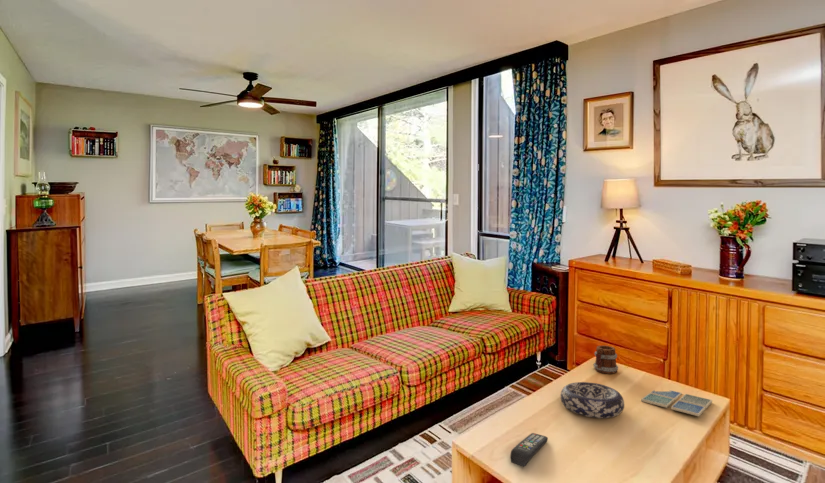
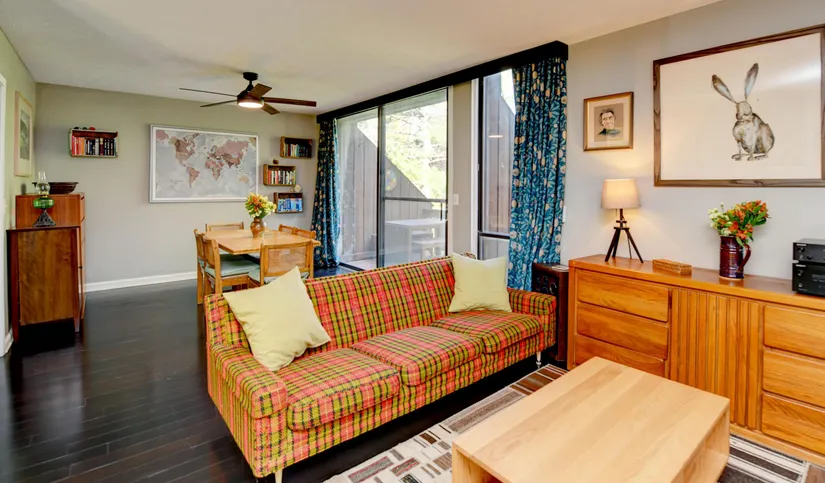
- remote control [510,432,549,467]
- decorative bowl [559,381,625,419]
- drink coaster [640,389,713,417]
- mug [592,344,619,375]
